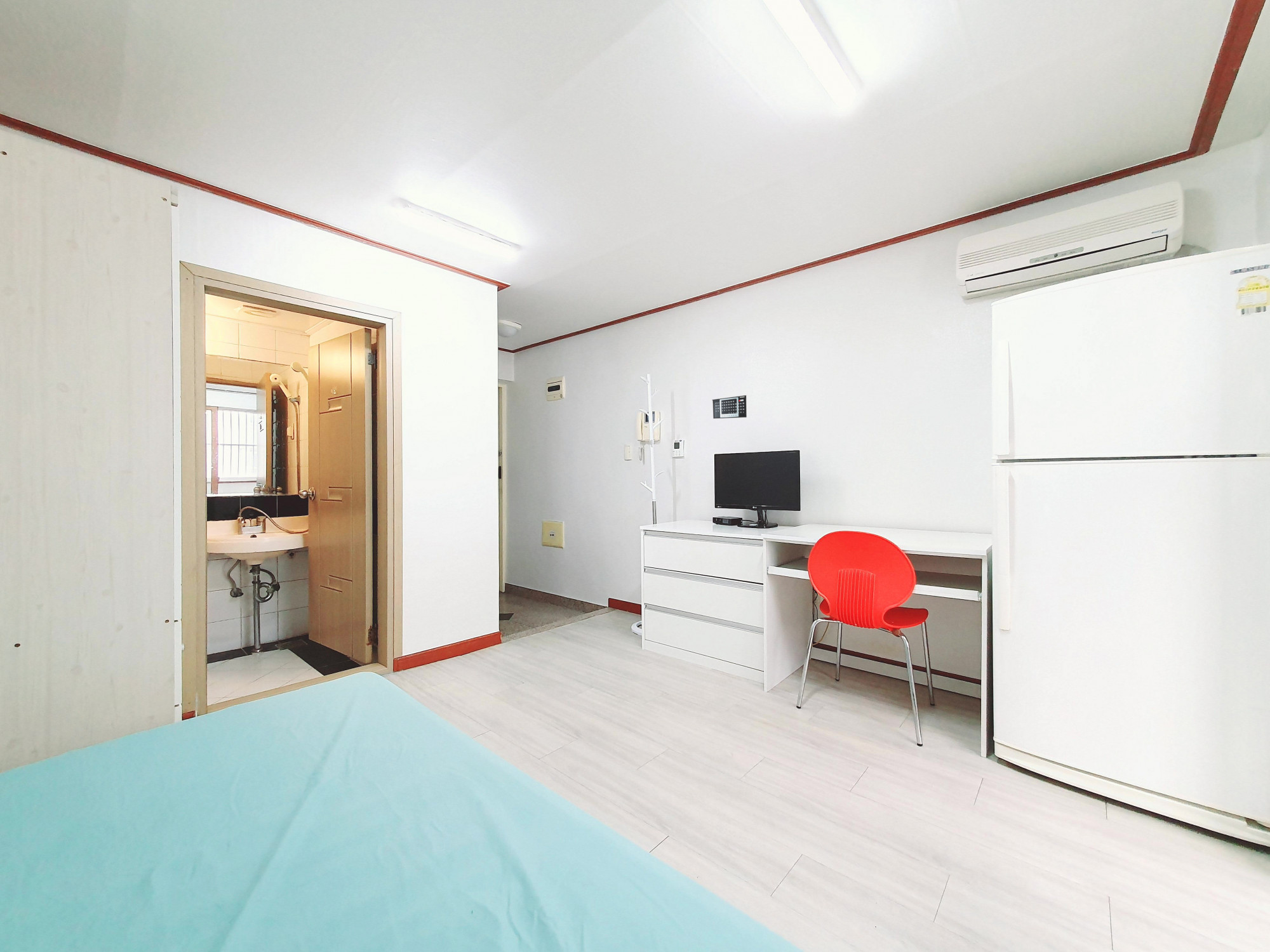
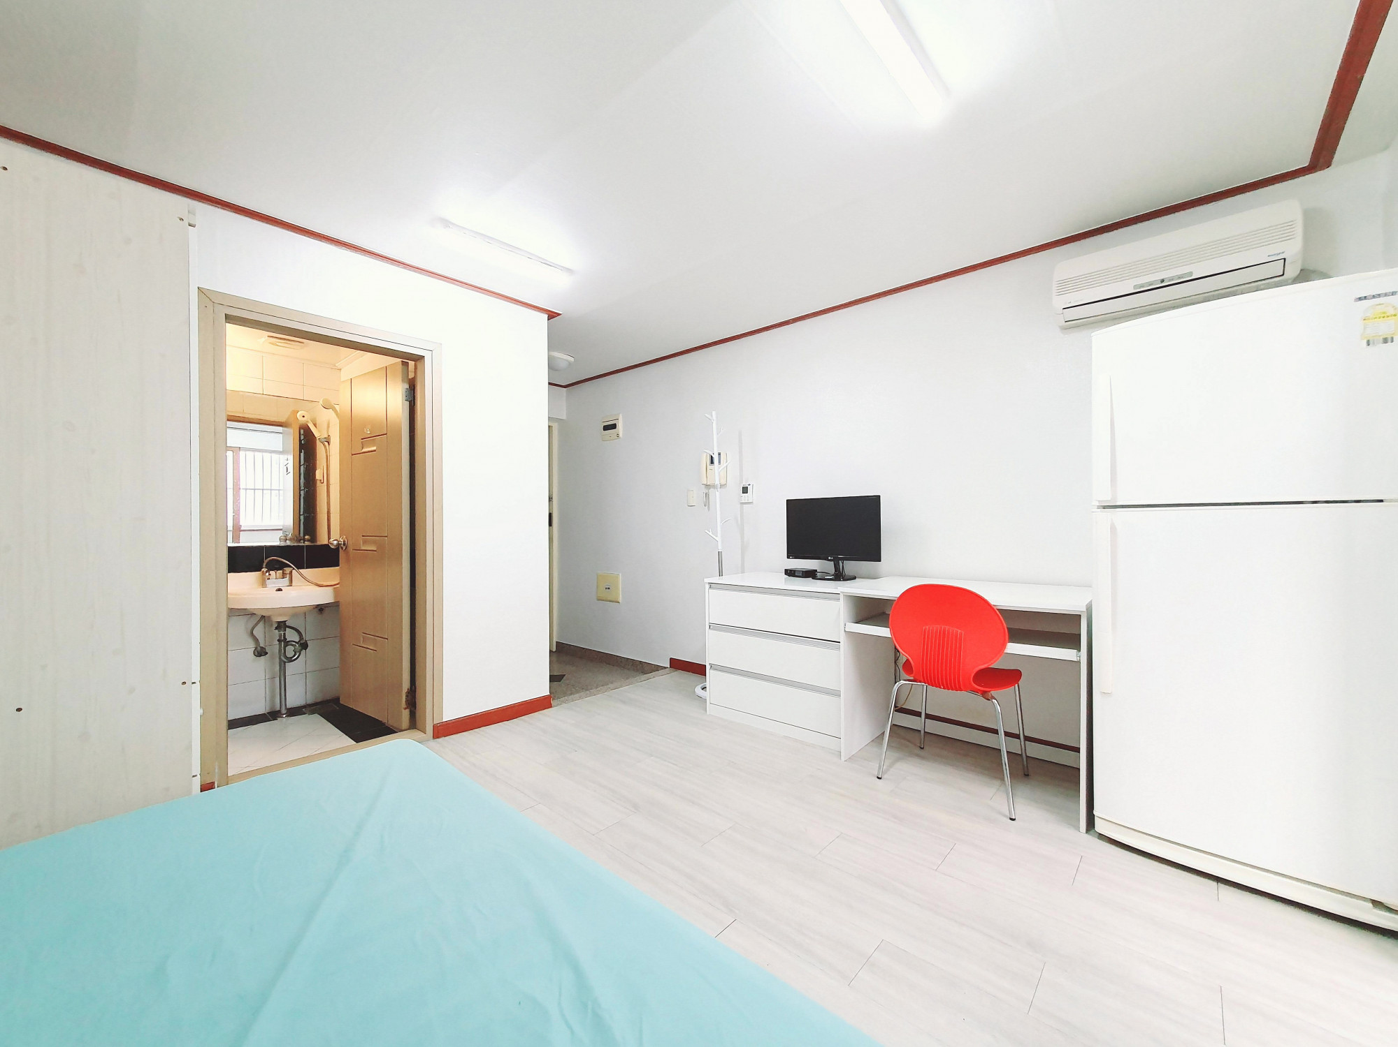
- calendar [711,395,747,420]
